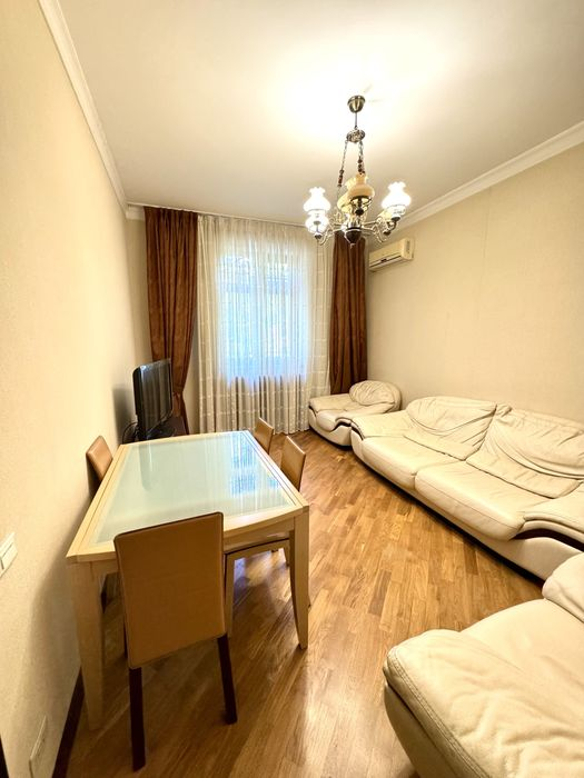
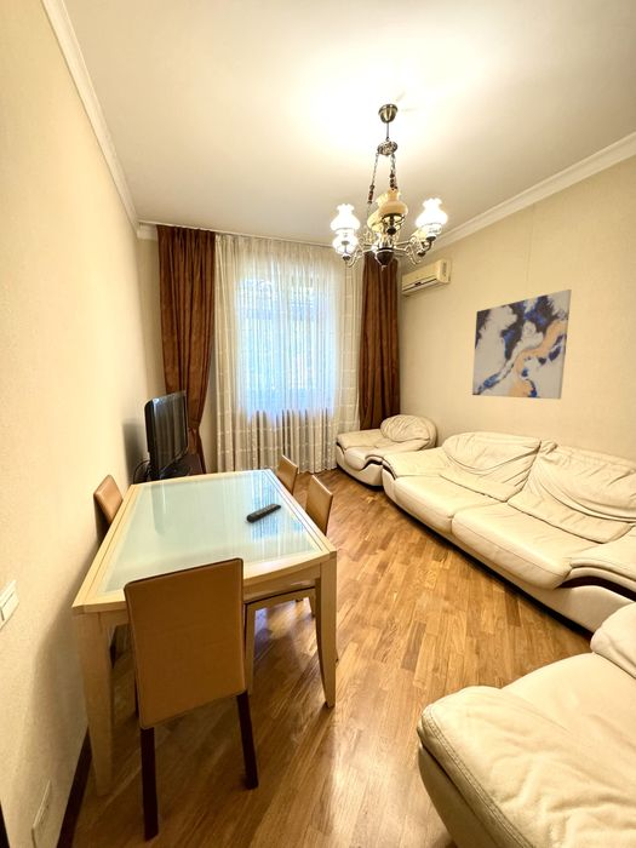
+ wall art [471,288,573,400]
+ remote control [245,502,282,523]
